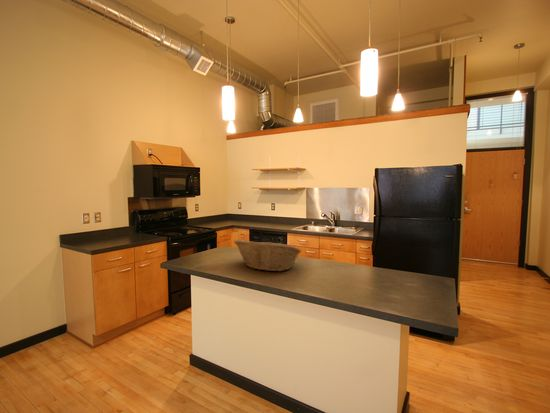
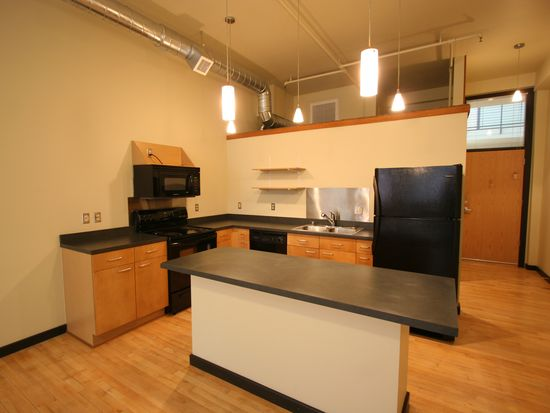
- fruit basket [233,239,303,272]
